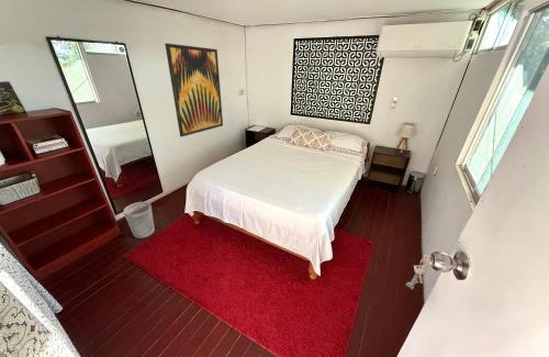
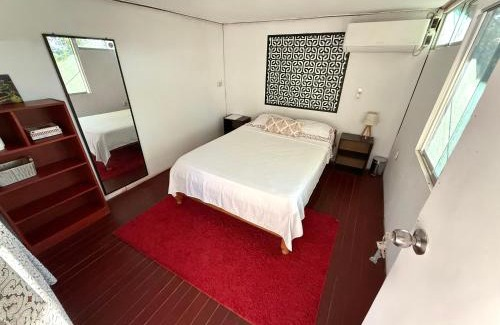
- wastebasket [122,201,156,239]
- wall art [164,42,224,138]
